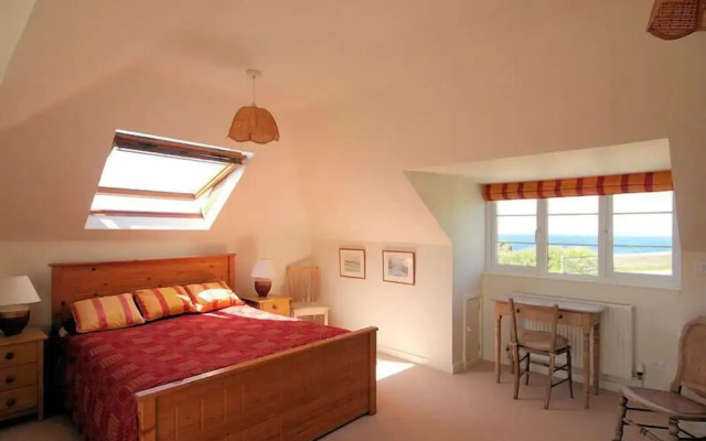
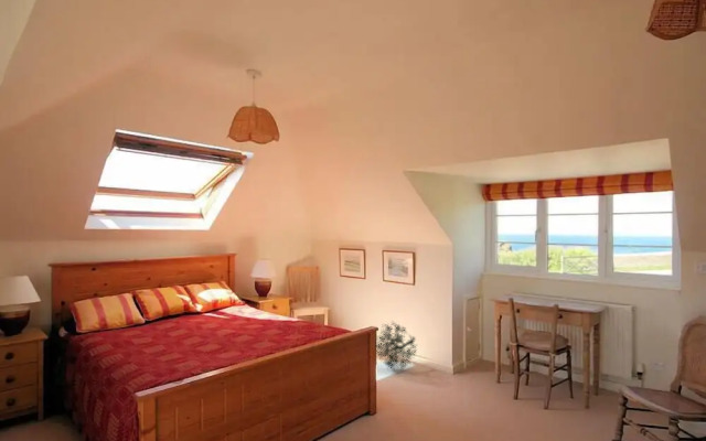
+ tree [376,321,418,373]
